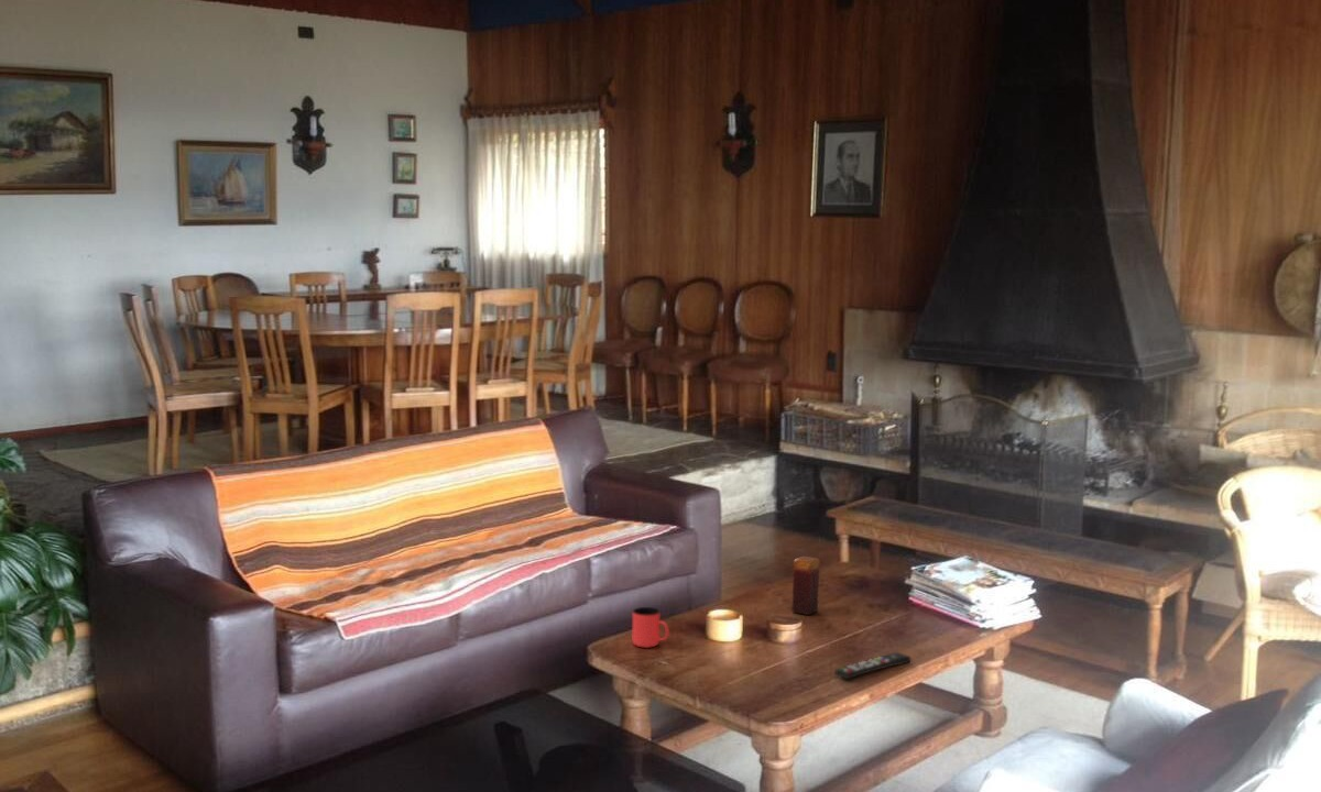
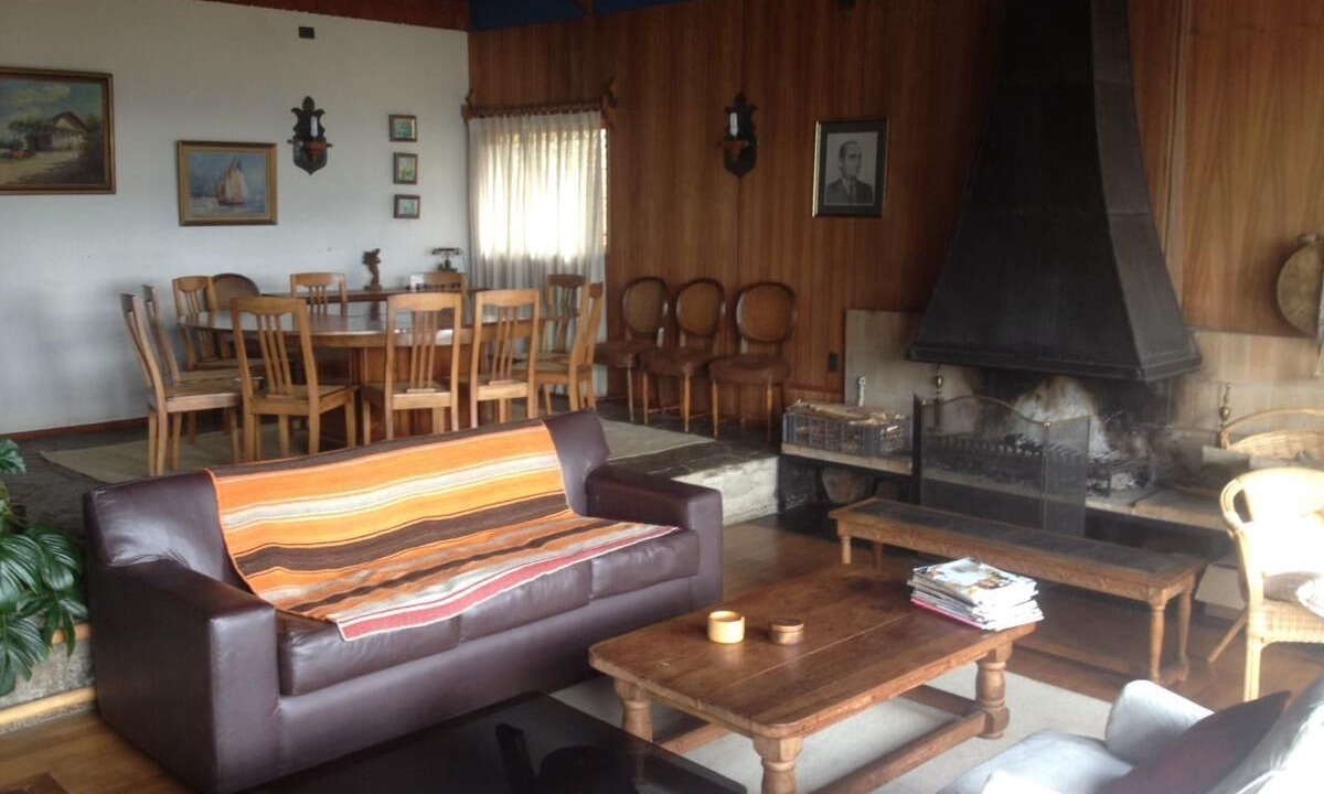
- candle [790,556,821,616]
- cup [632,606,670,649]
- remote control [833,651,913,680]
